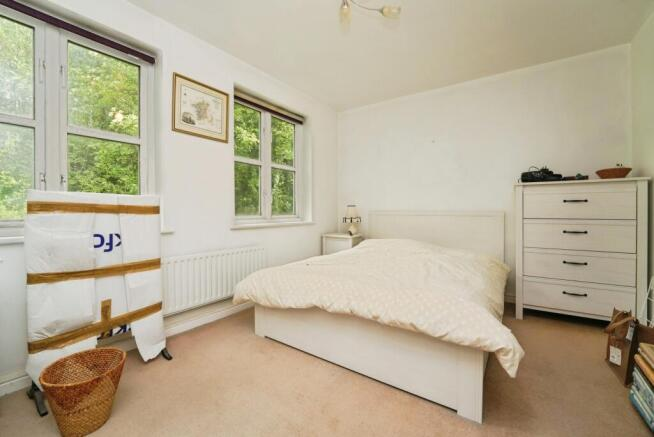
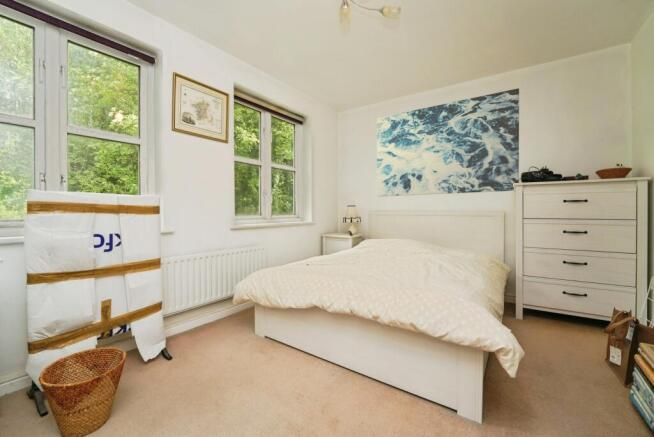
+ wall art [376,87,520,197]
